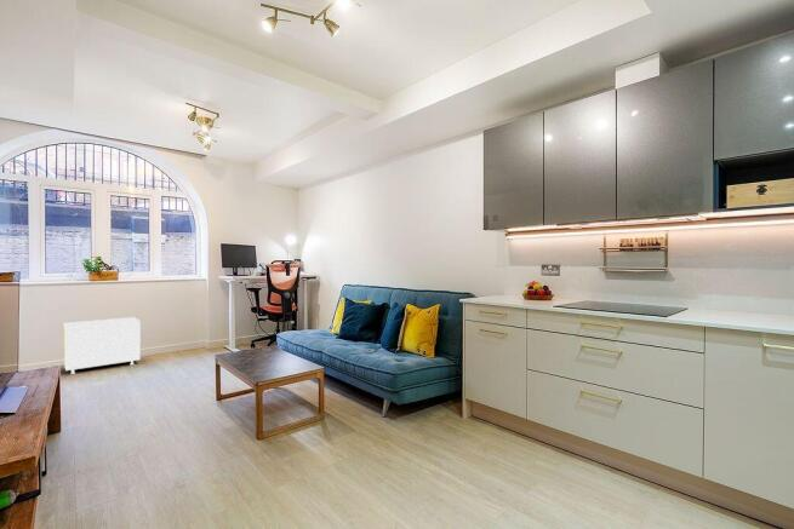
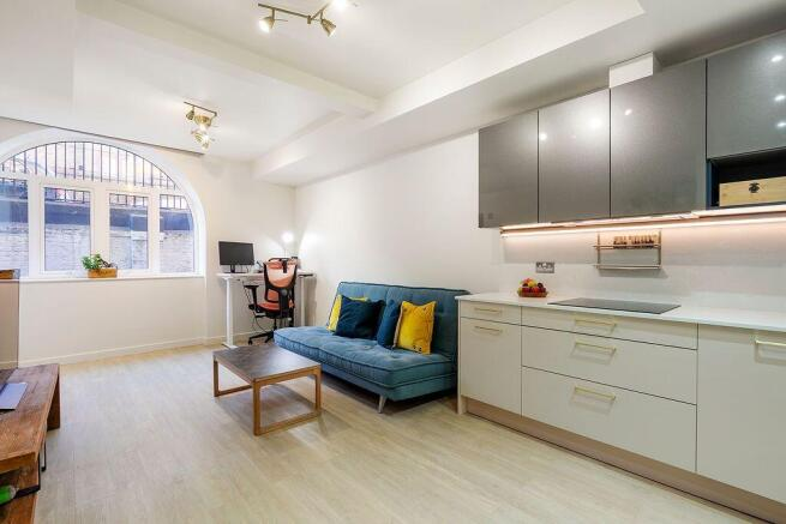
- storage bench [63,316,142,375]
